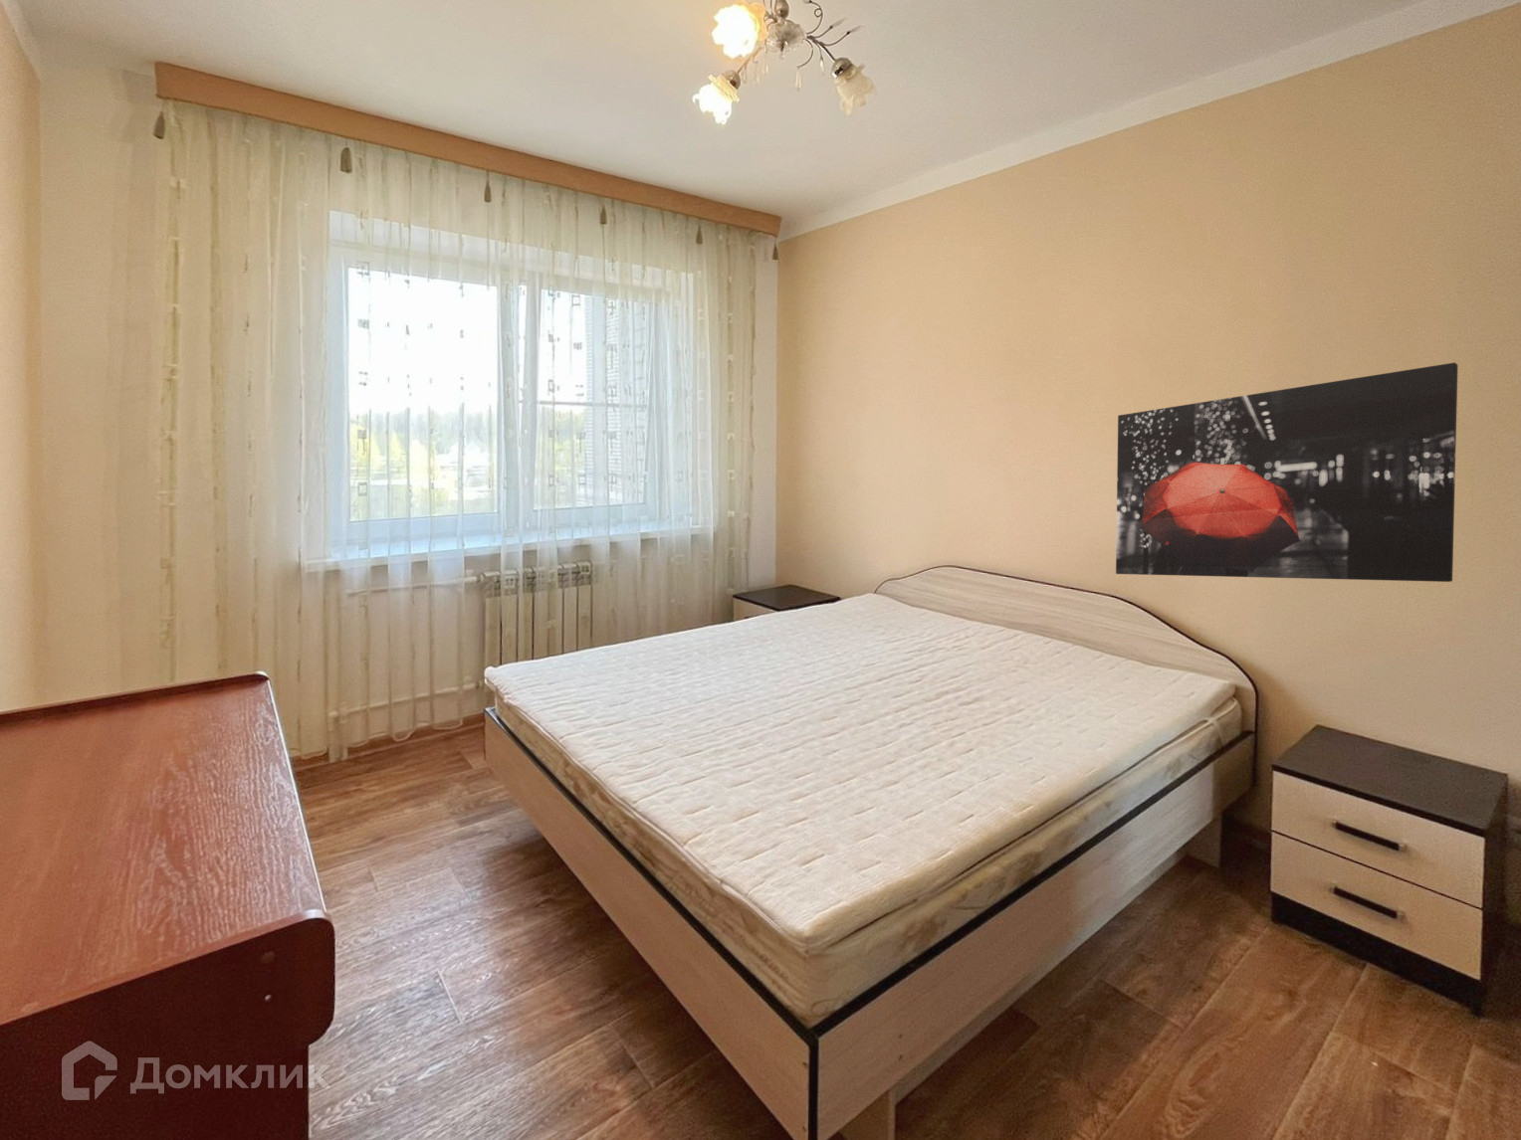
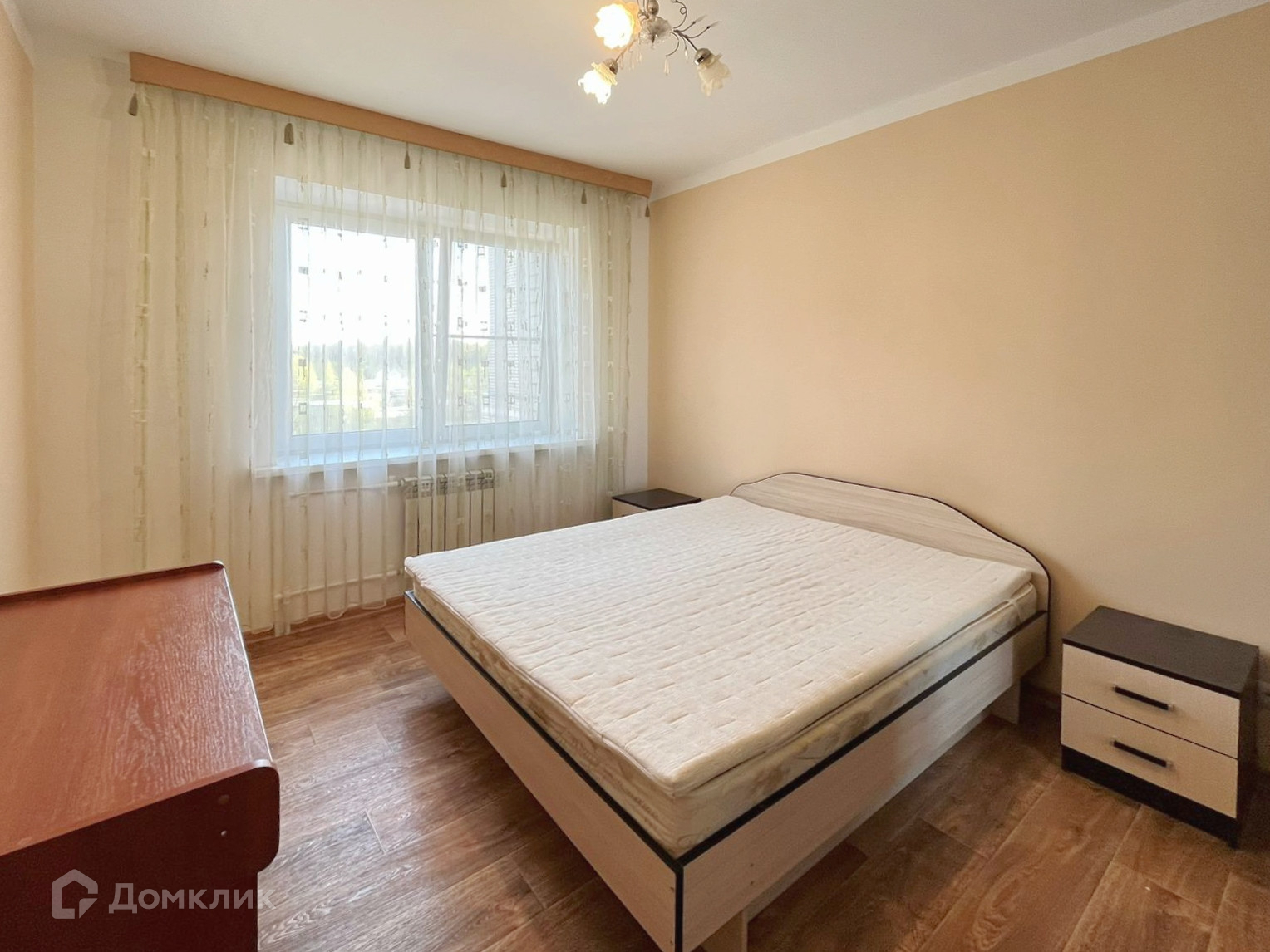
- wall art [1115,362,1459,583]
